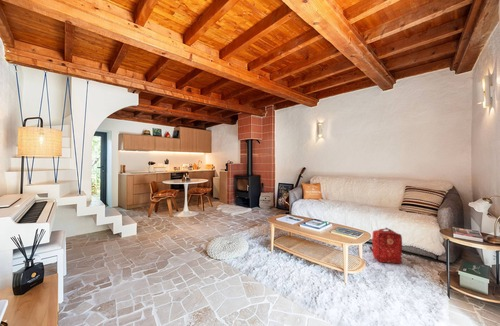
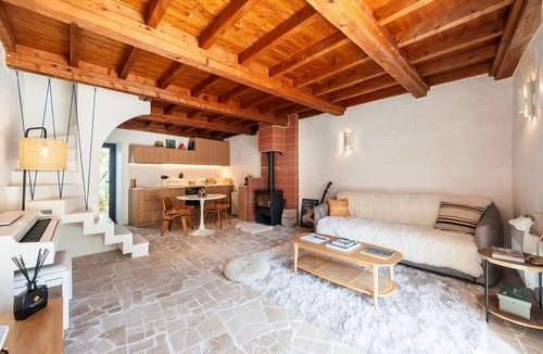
- backpack [368,227,403,264]
